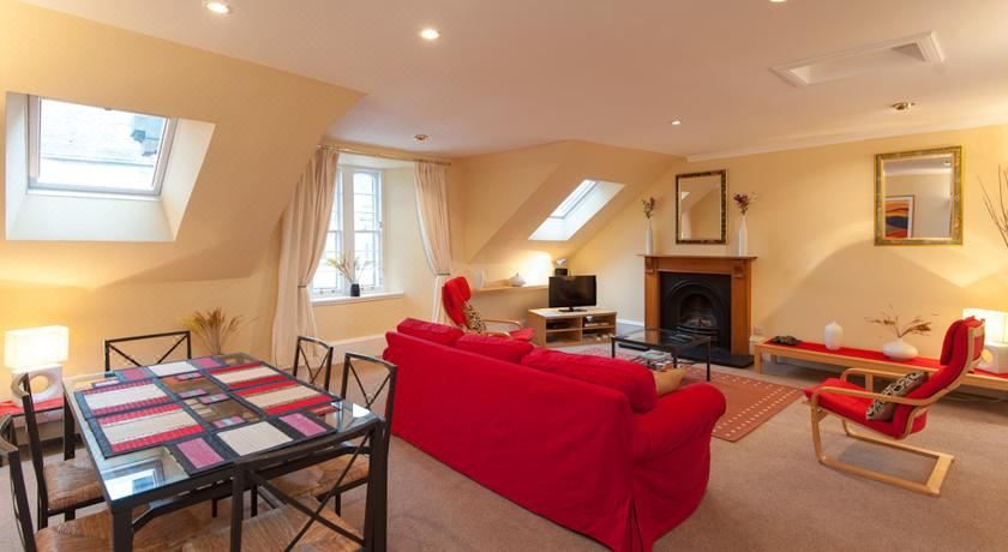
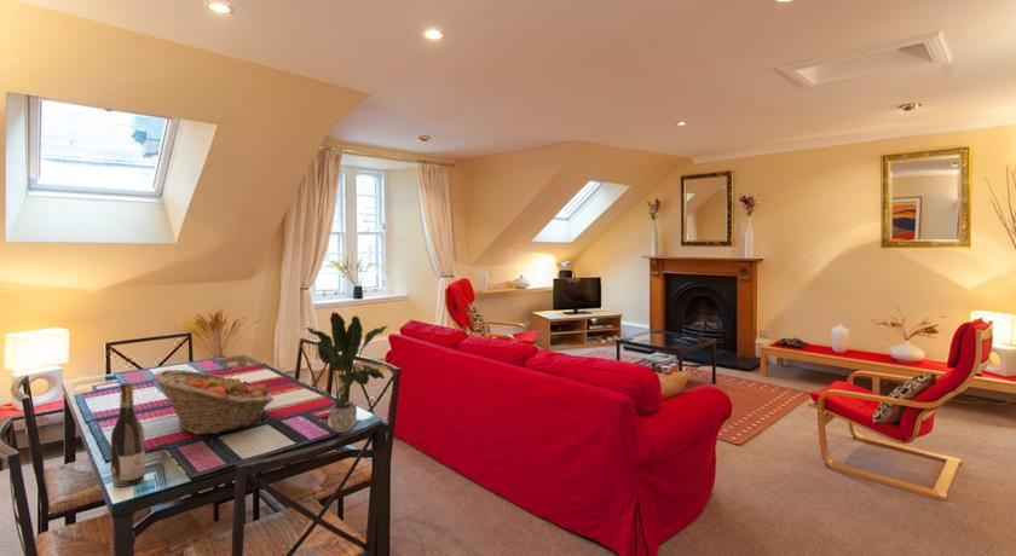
+ fruit basket [151,369,275,435]
+ potted plant [305,311,389,434]
+ wine bottle [110,381,146,488]
